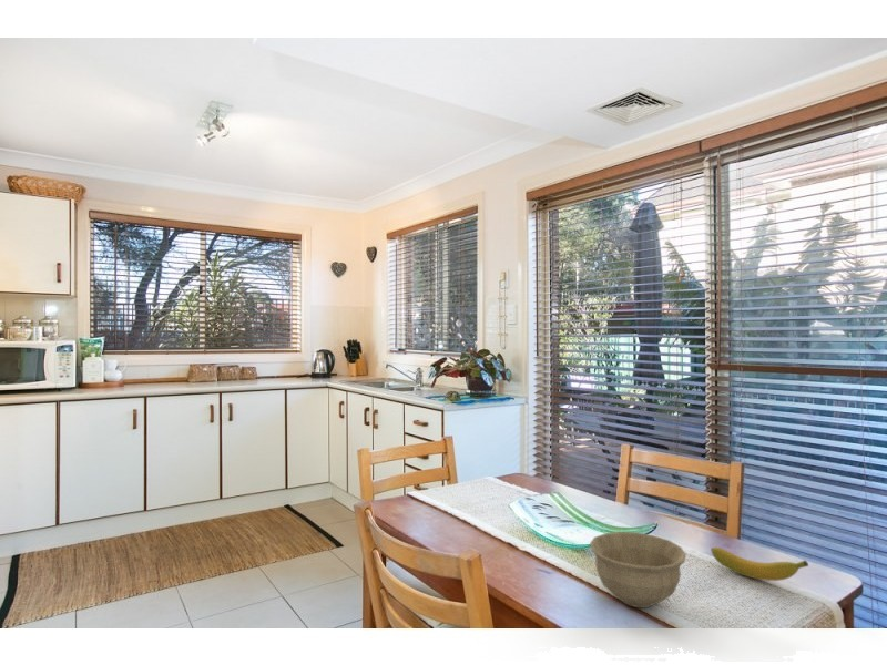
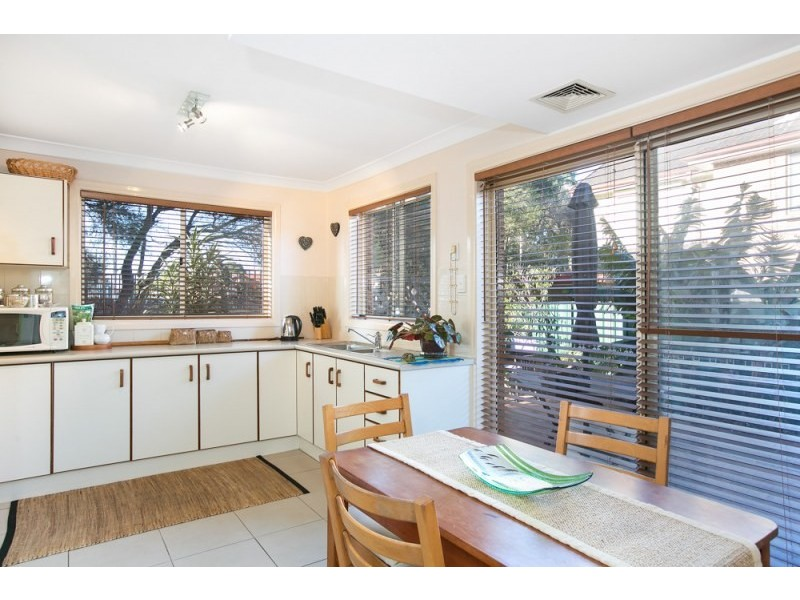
- banana [710,546,809,582]
- bowl [589,531,687,608]
